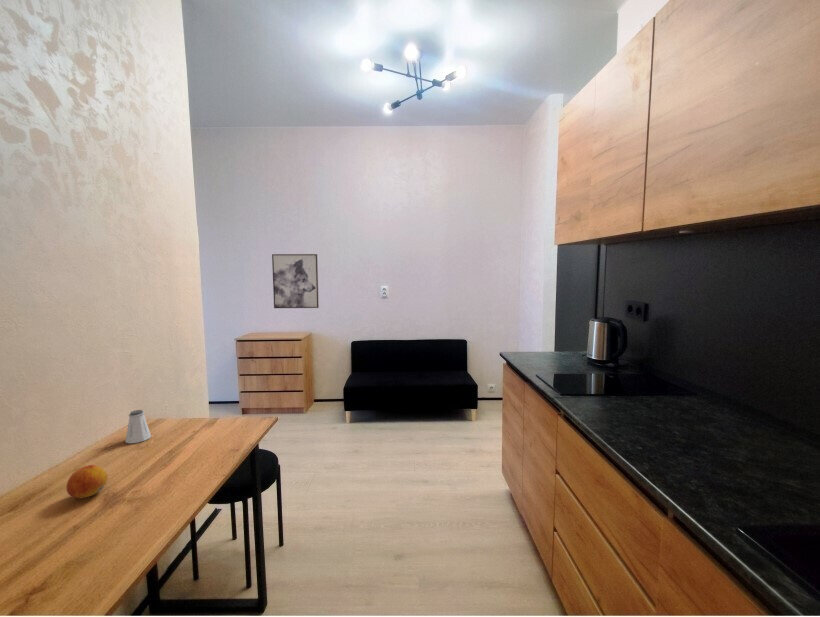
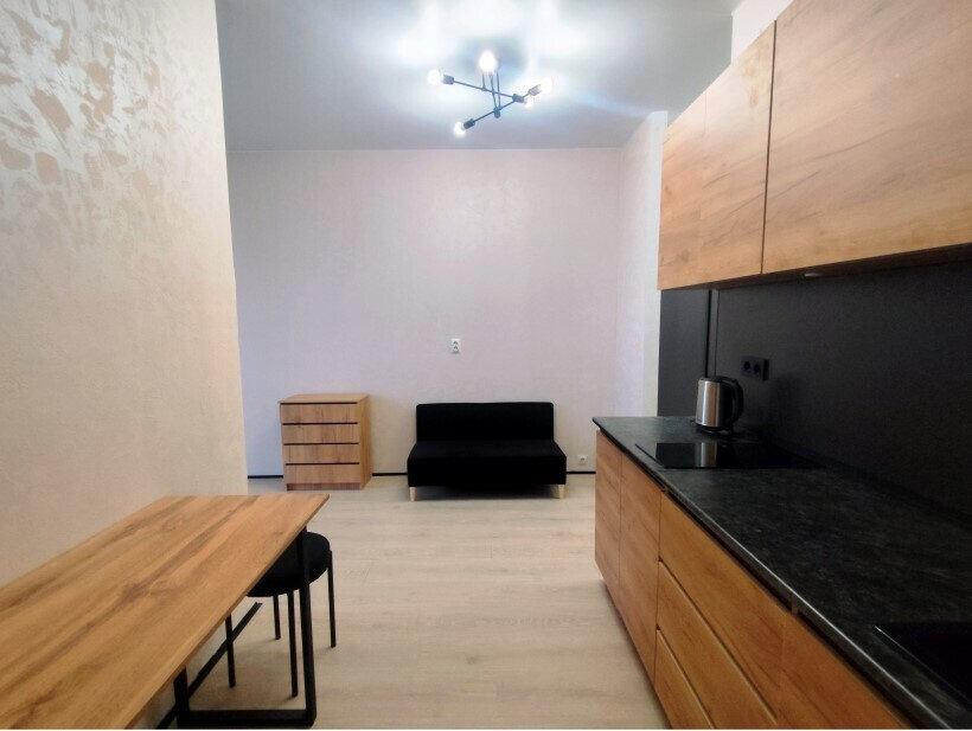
- fruit [65,464,108,500]
- saltshaker [124,409,152,445]
- wall art [271,253,320,309]
